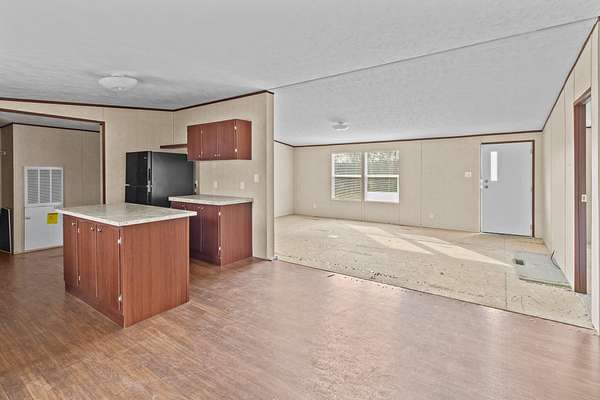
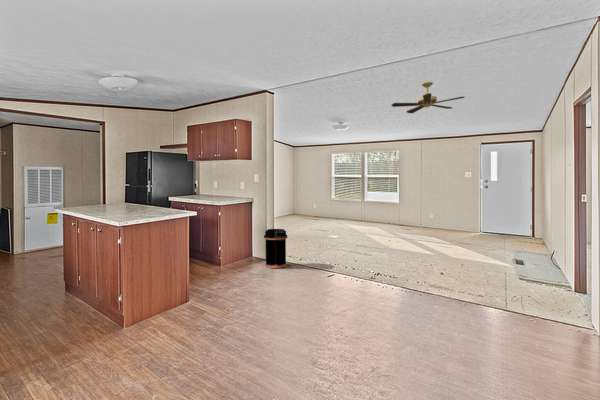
+ trash can [263,228,288,269]
+ ceiling fan [390,81,465,114]
